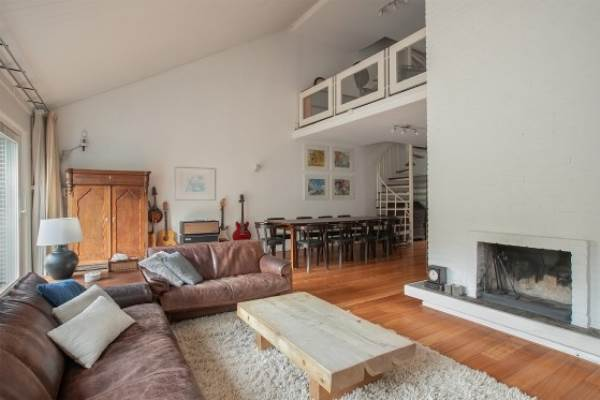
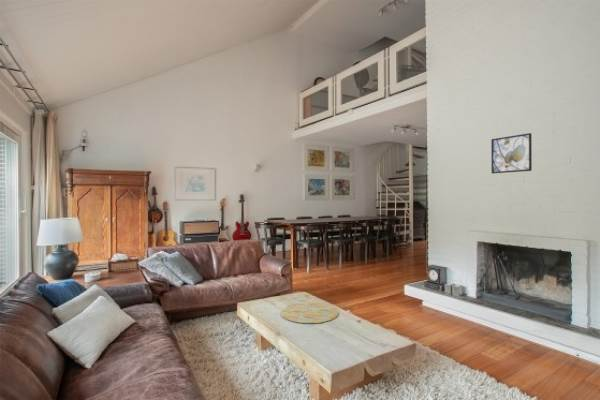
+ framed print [490,132,533,174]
+ decorative tray [280,302,339,324]
